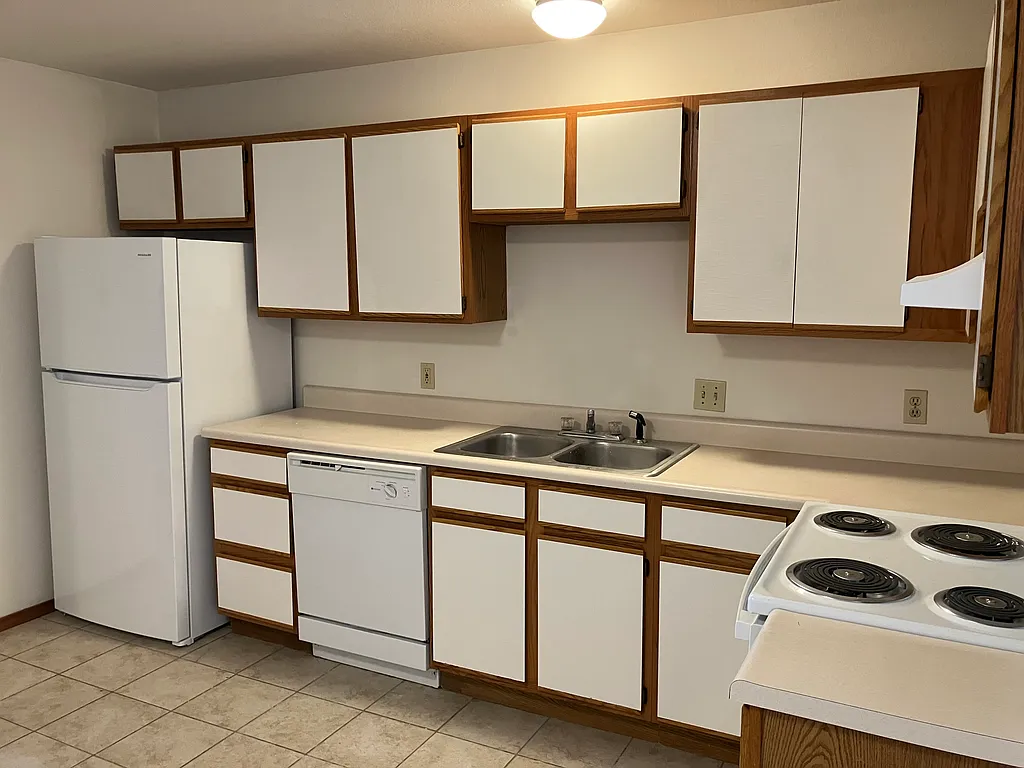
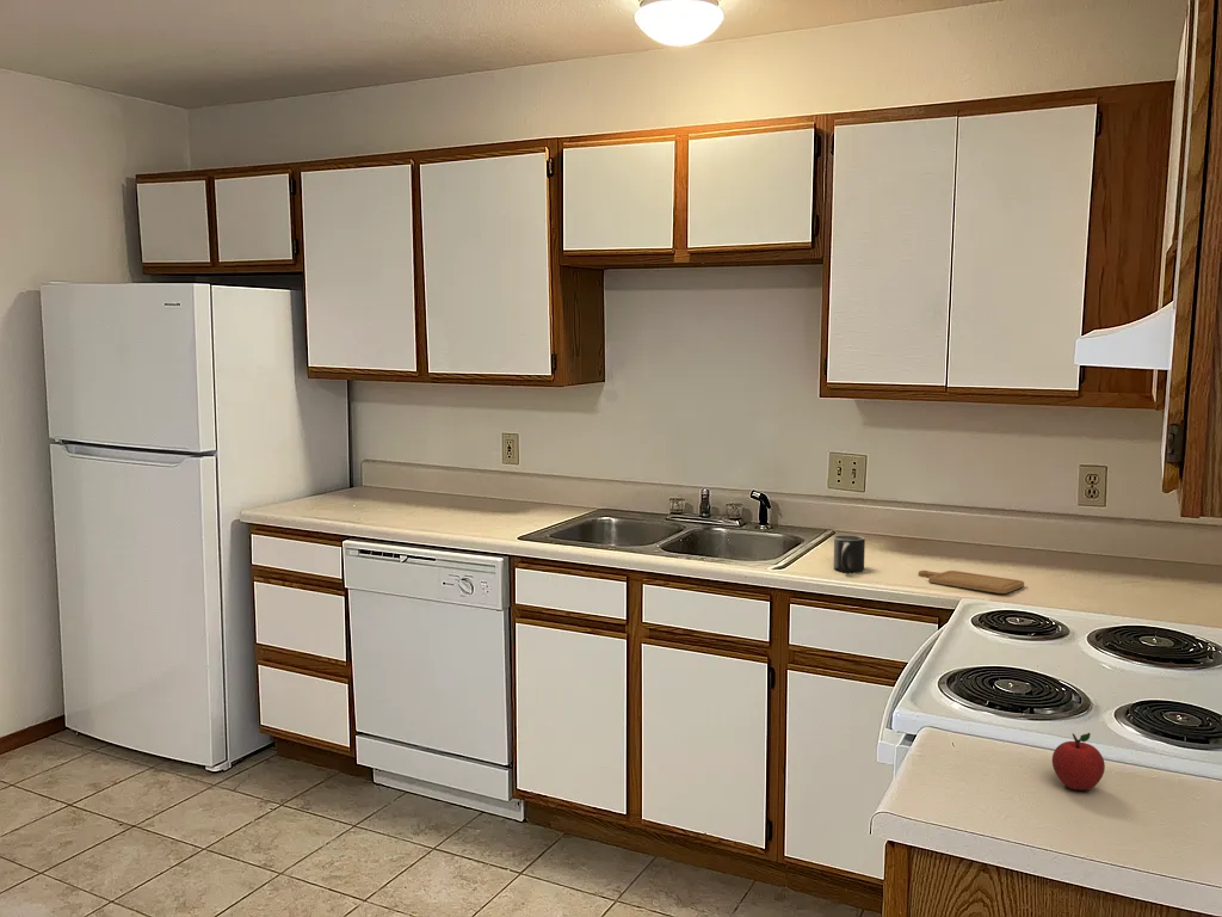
+ mug [833,534,866,573]
+ chopping board [918,570,1025,595]
+ apple [1051,732,1106,790]
